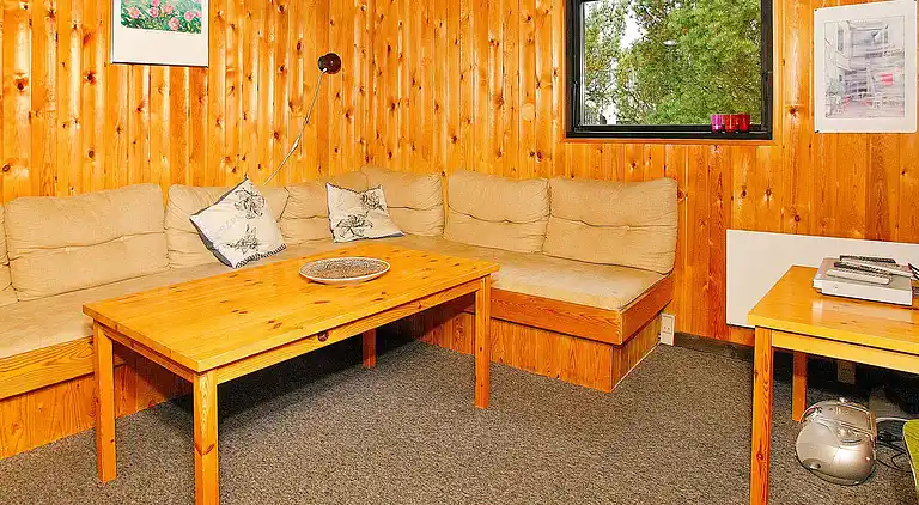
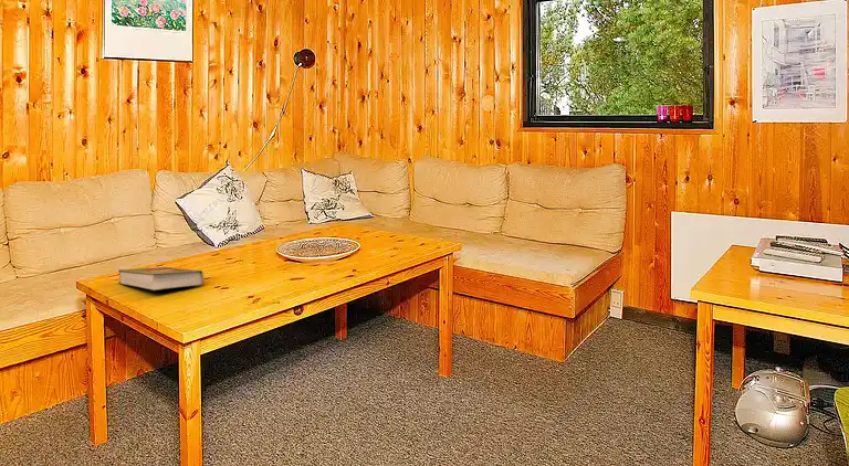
+ book [117,266,205,292]
